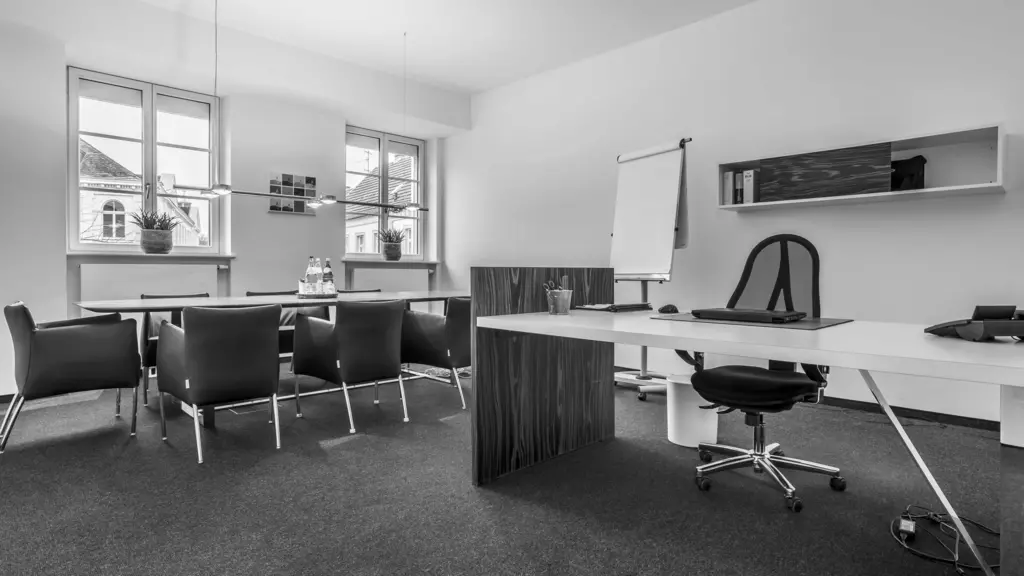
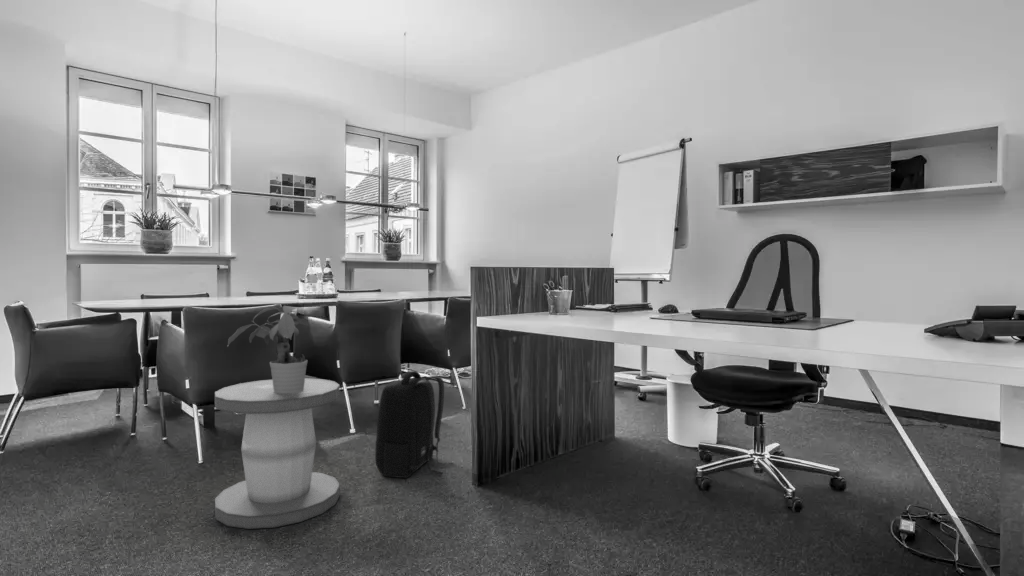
+ backpack [374,370,454,479]
+ stool [214,377,341,530]
+ potted plant [226,305,309,394]
